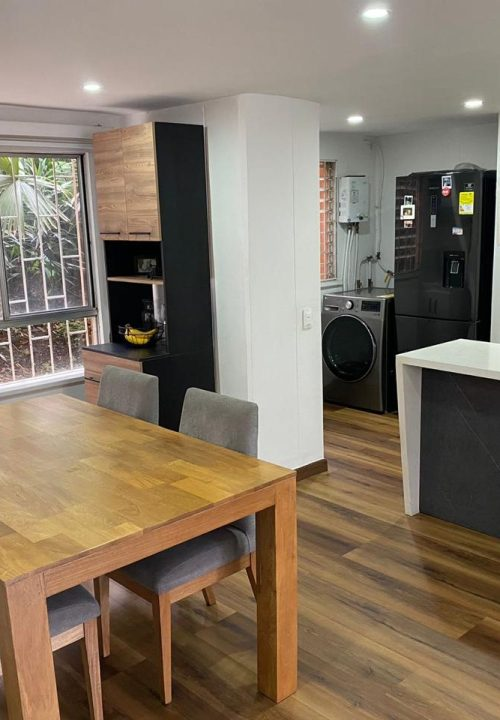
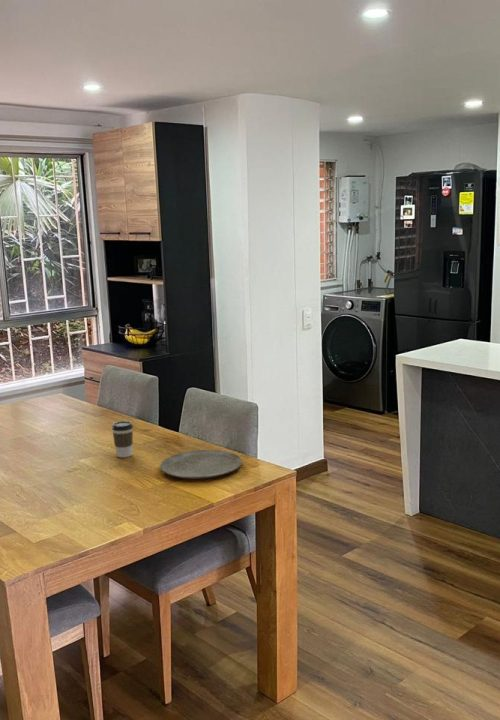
+ plate [160,449,243,479]
+ coffee cup [111,420,134,458]
